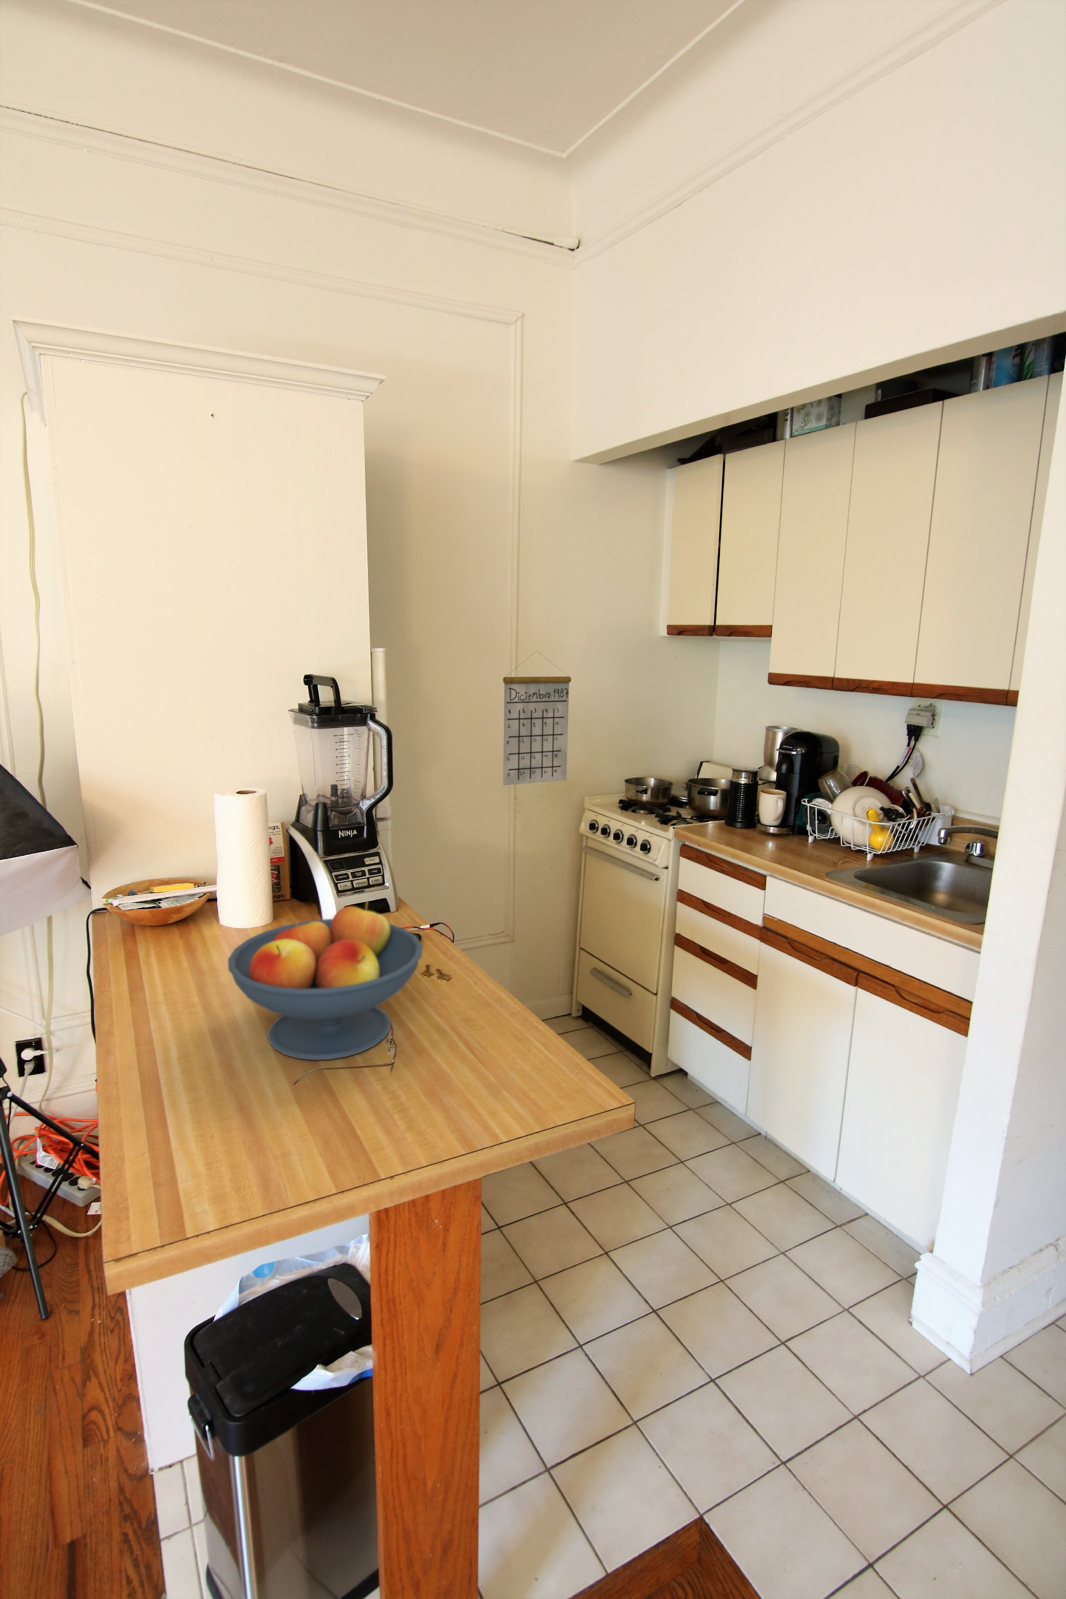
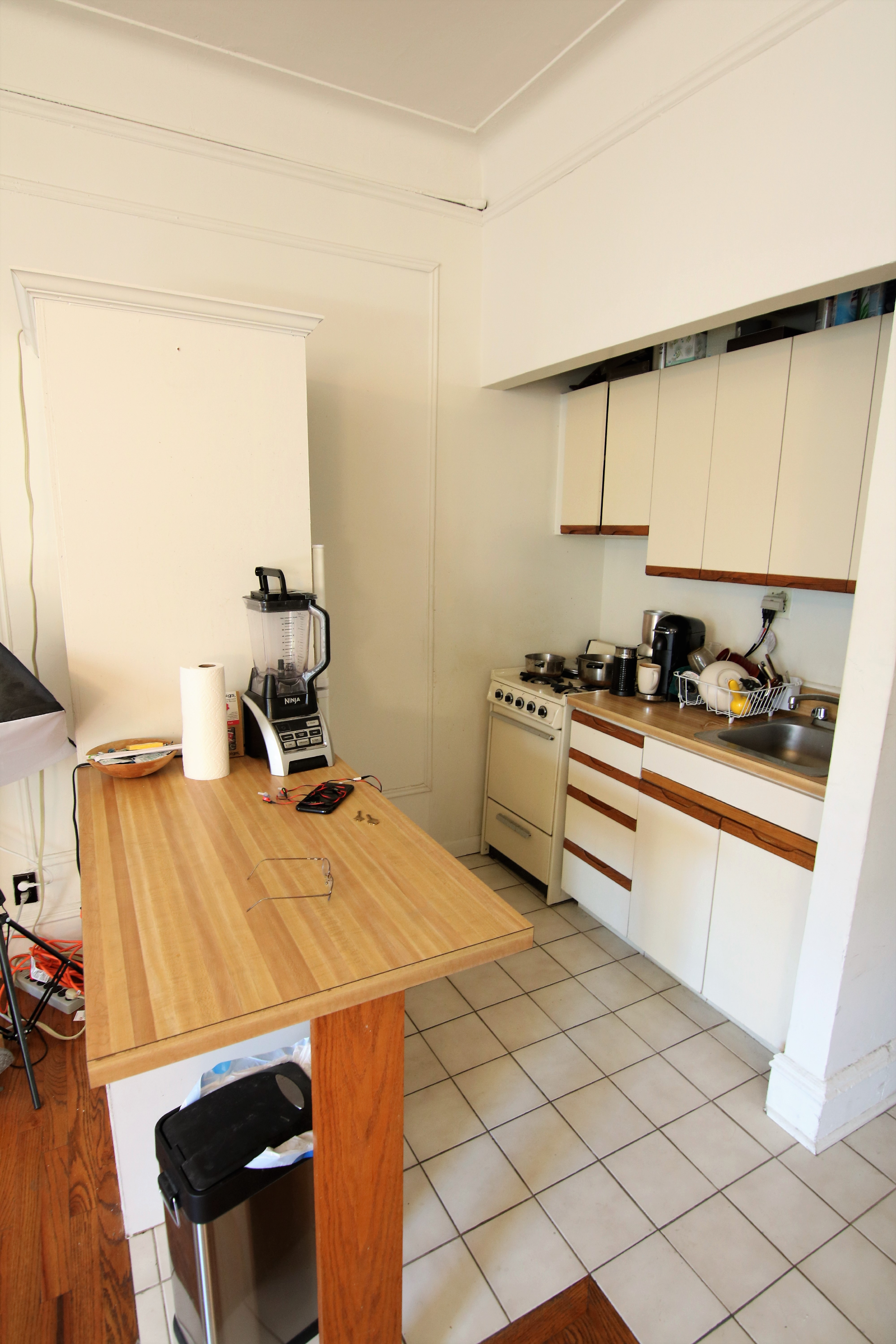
- fruit bowl [227,901,422,1060]
- calendar [503,651,572,786]
